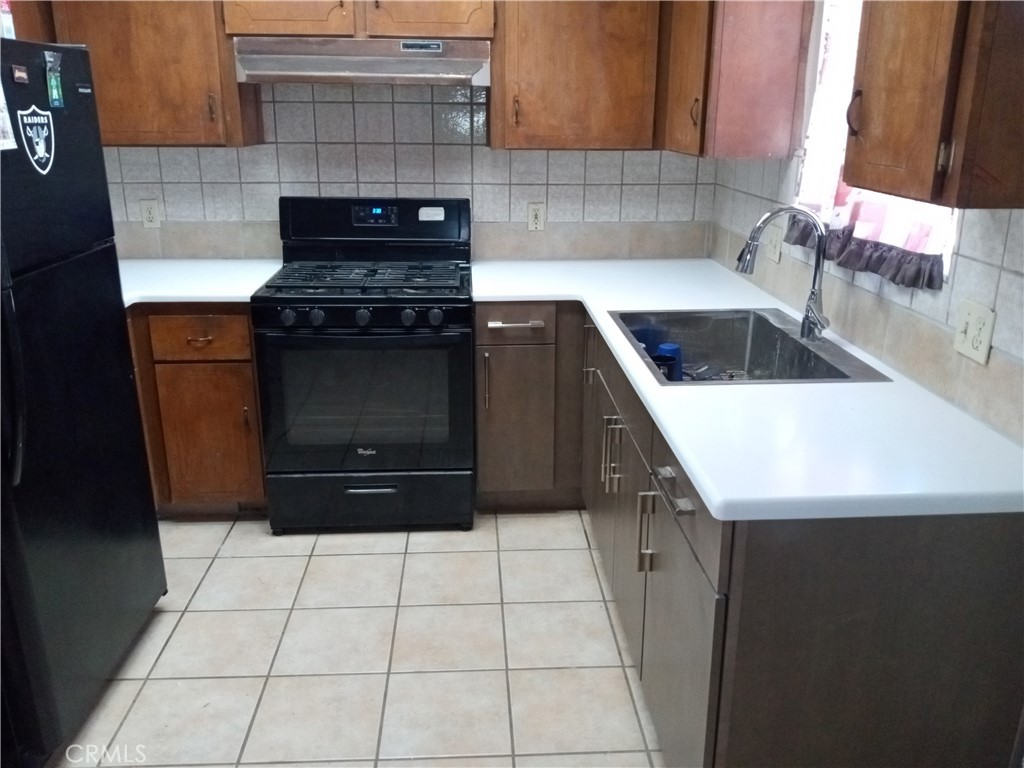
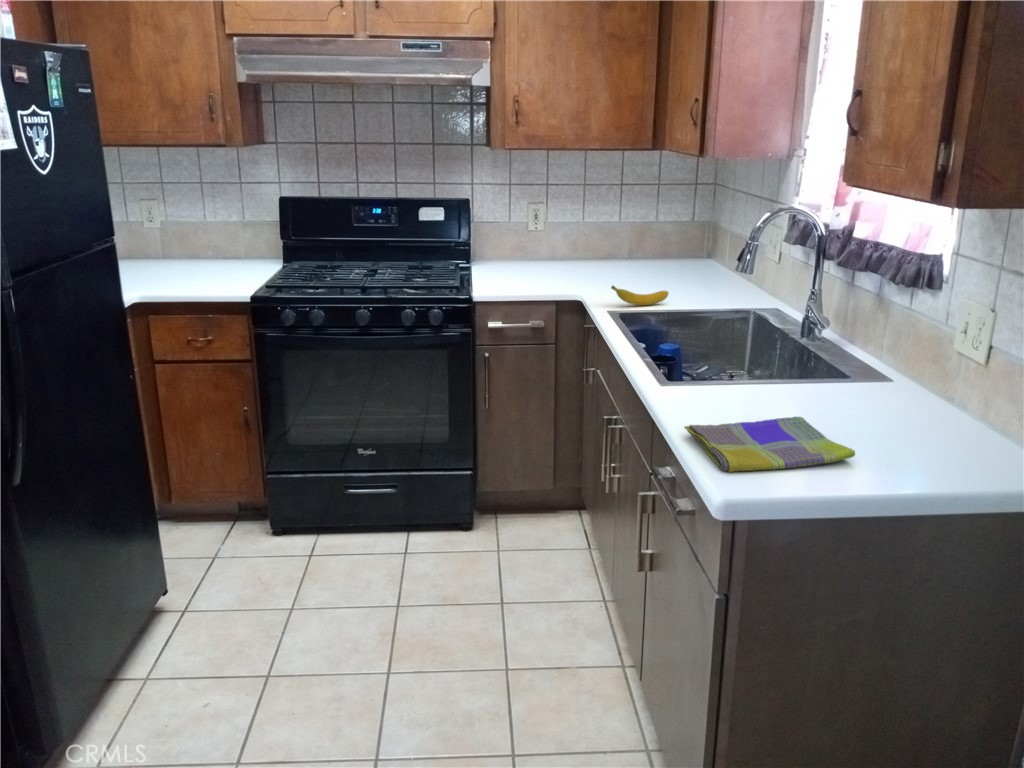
+ dish towel [683,416,856,473]
+ banana [610,285,670,306]
